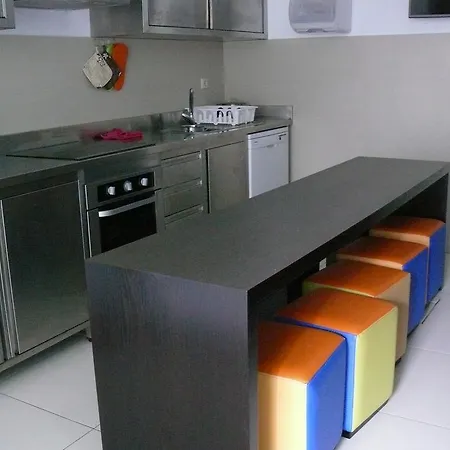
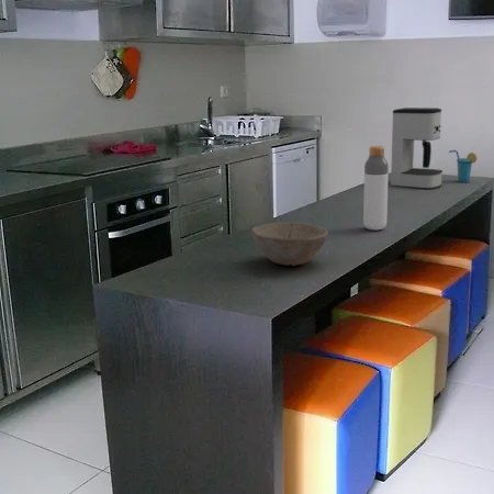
+ coffee maker [390,106,444,190]
+ cup [448,149,478,183]
+ bottle [362,145,390,232]
+ bowl [250,221,329,267]
